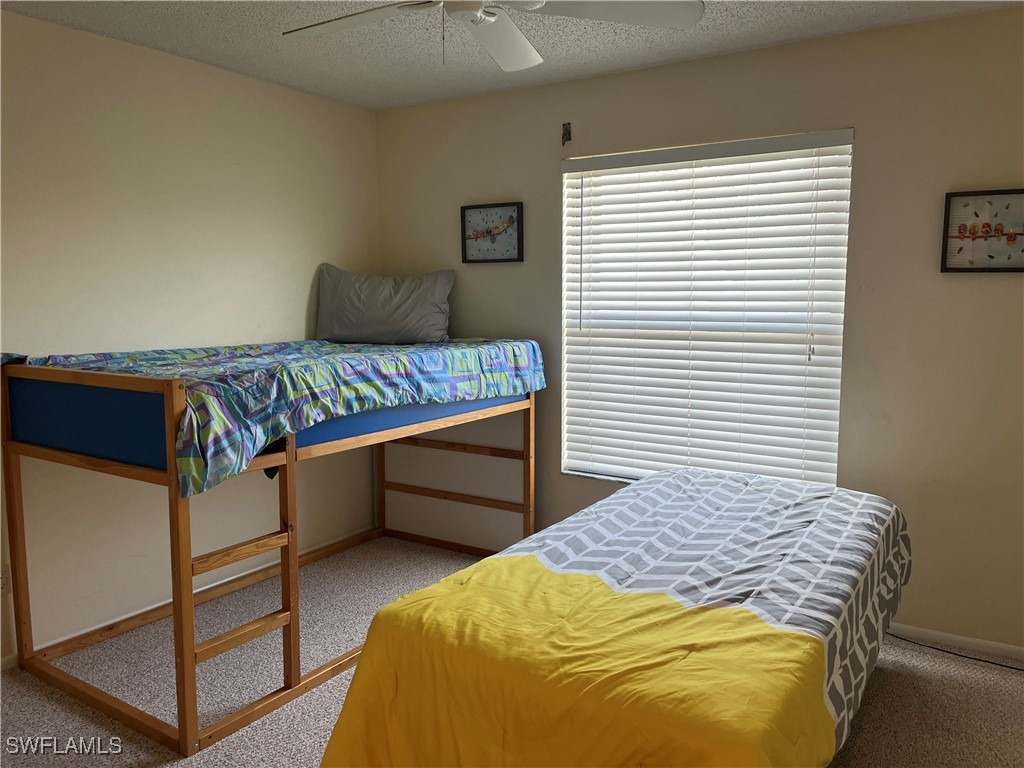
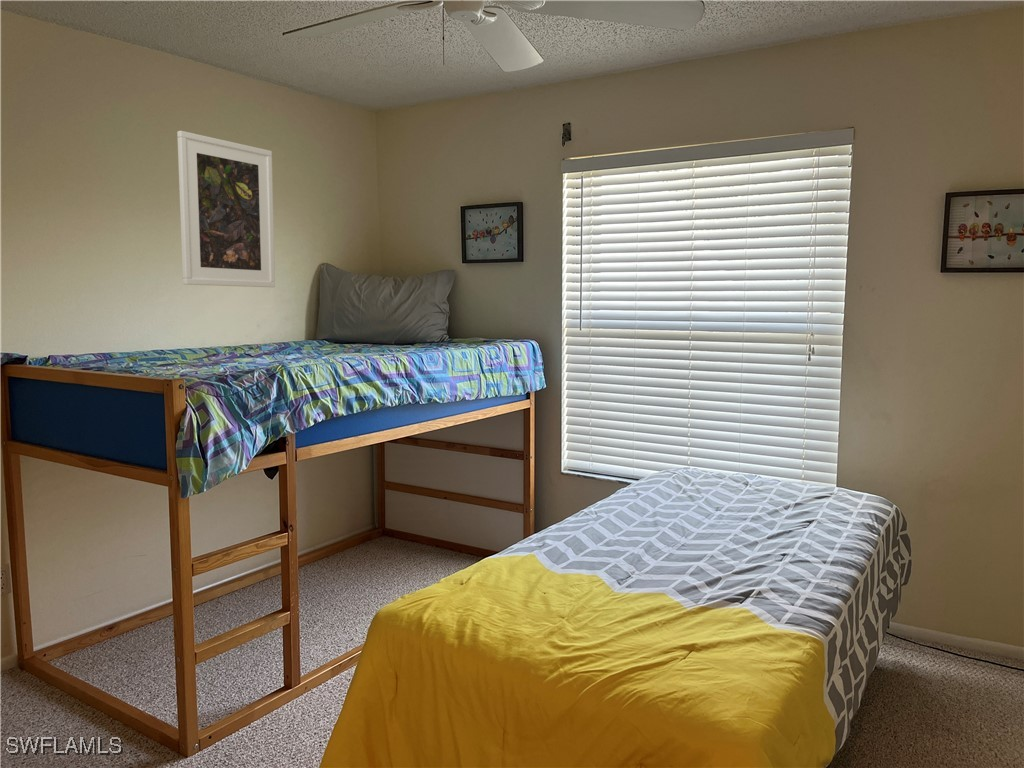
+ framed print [176,130,276,288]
